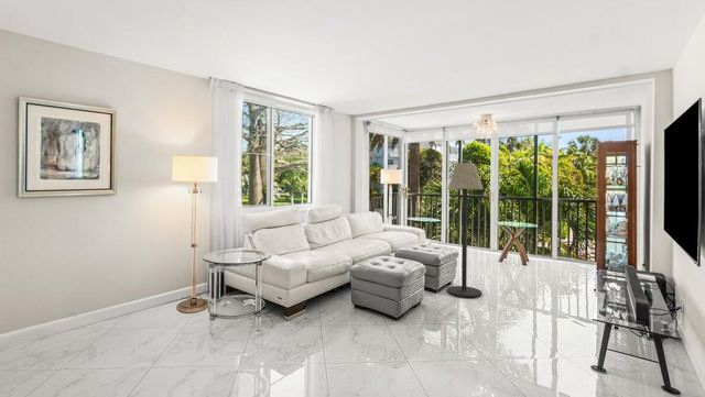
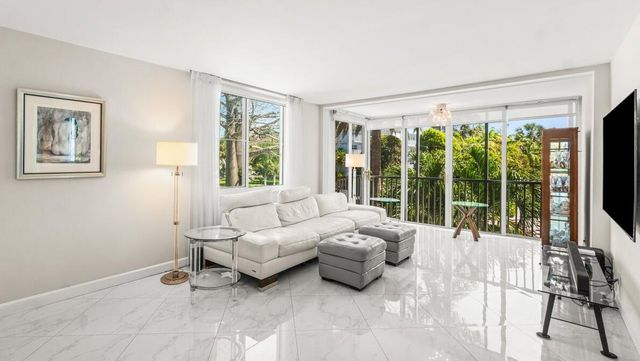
- floor lamp [446,162,485,298]
